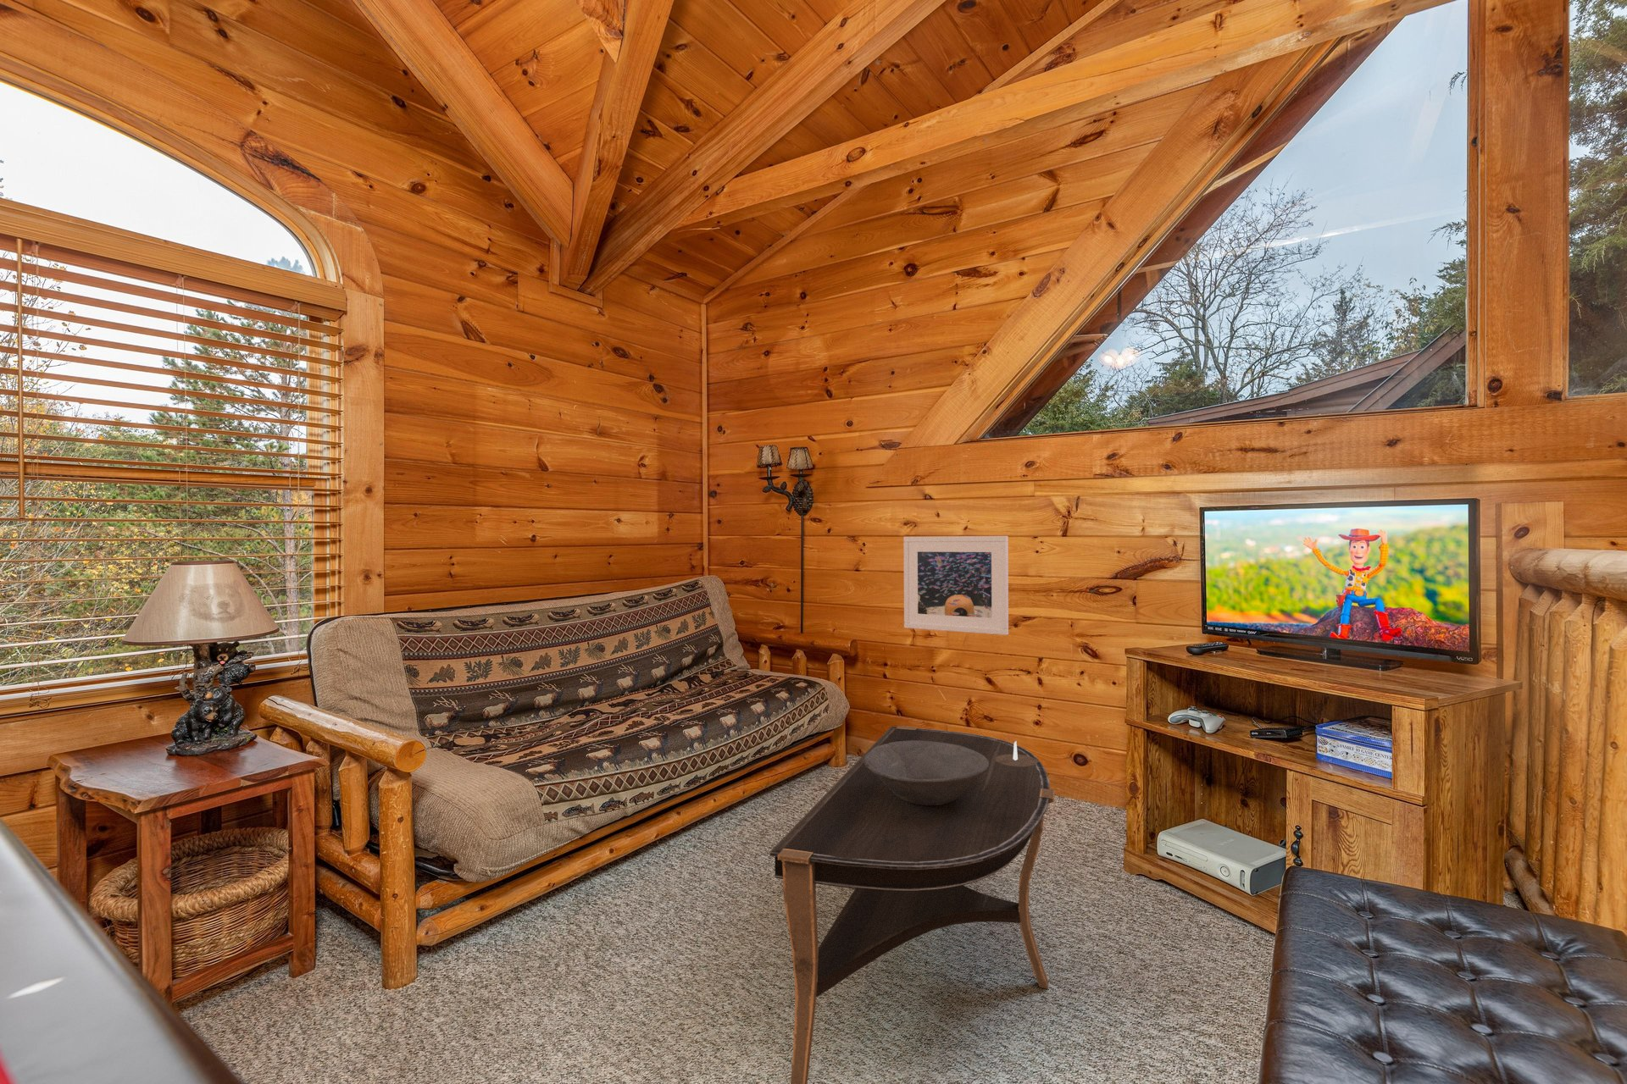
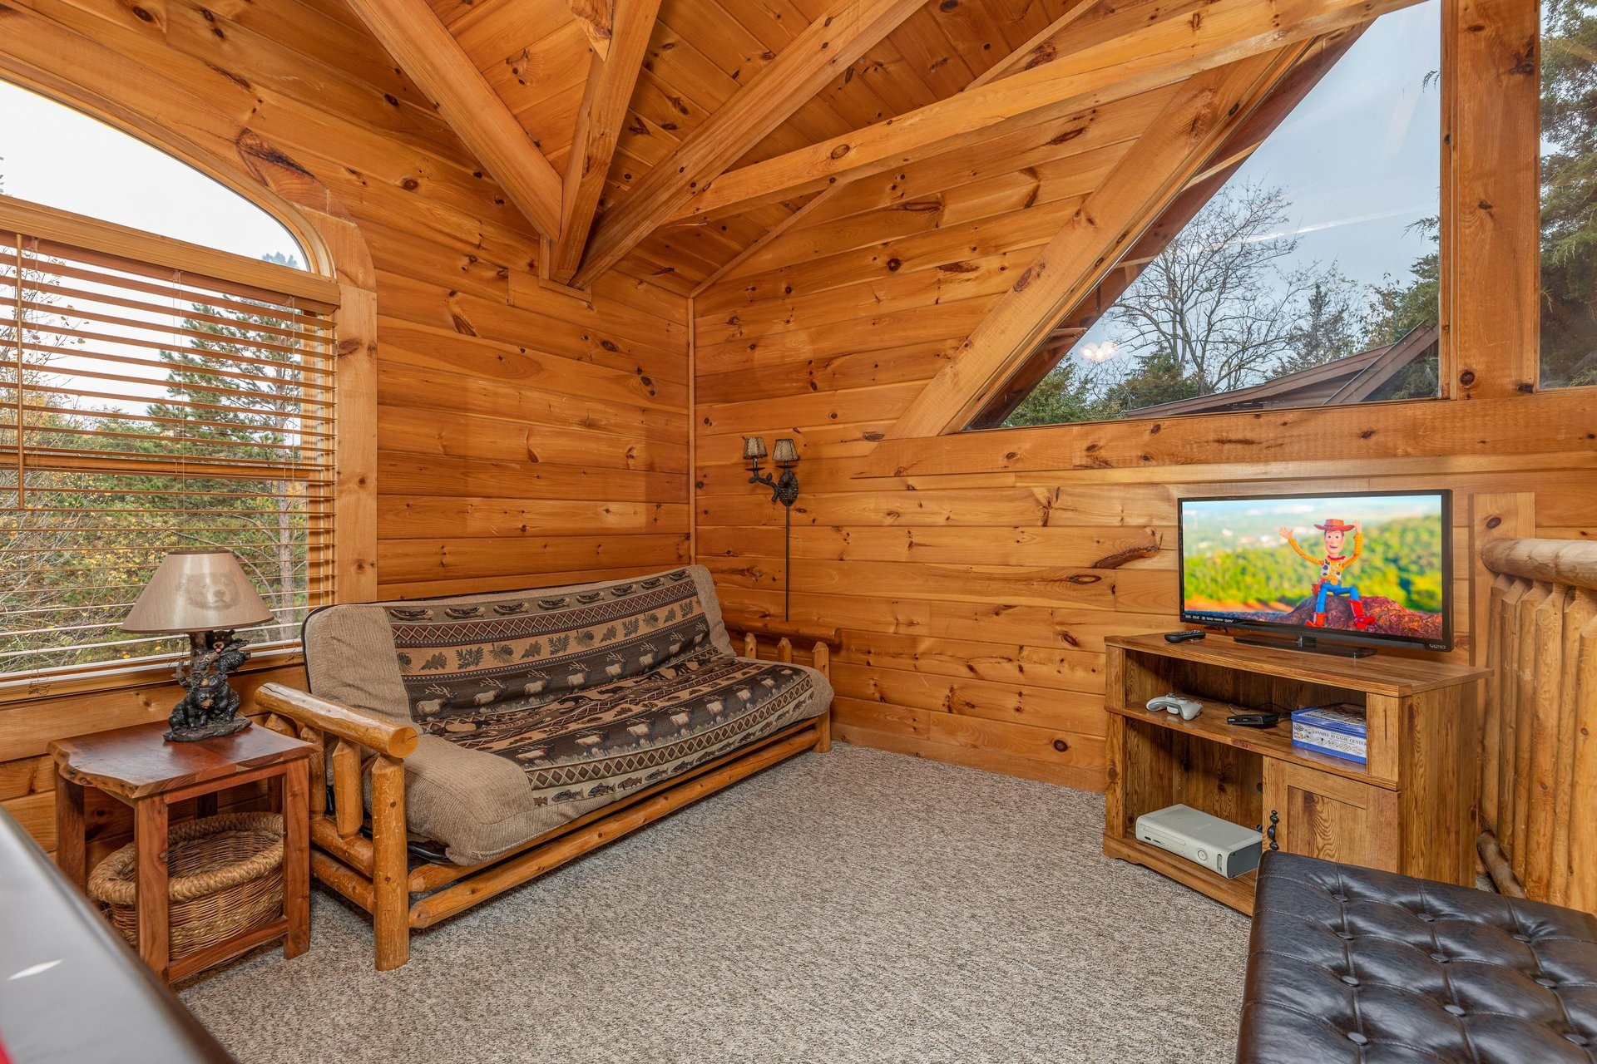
- coffee table [769,725,1056,1084]
- candle [995,740,1052,766]
- bowl [864,740,989,806]
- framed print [902,535,1010,636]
